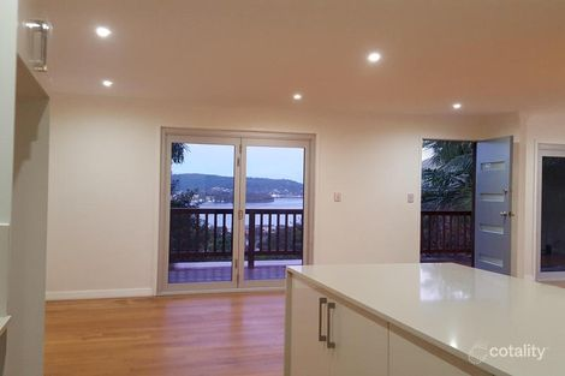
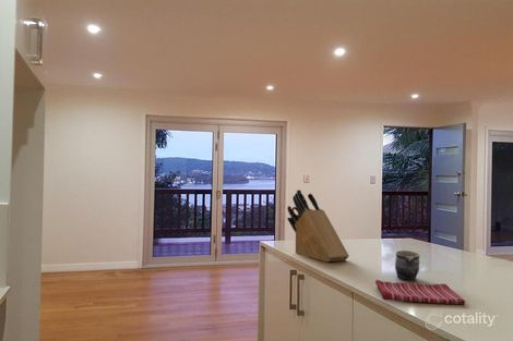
+ mug [394,249,421,281]
+ dish towel [374,279,466,305]
+ knife block [286,188,350,263]
